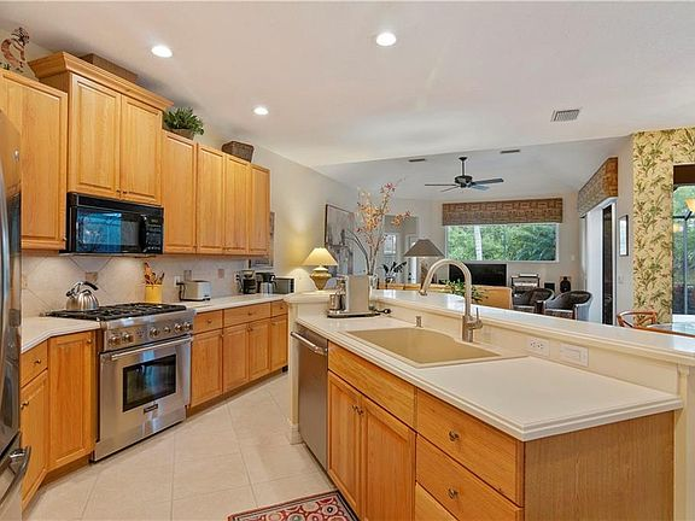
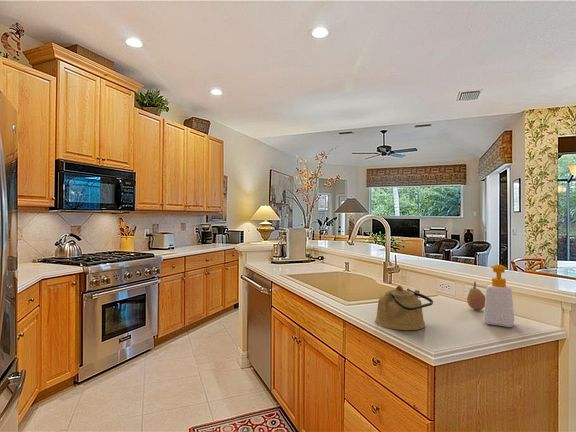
+ soap bottle [482,264,515,328]
+ fruit [466,281,486,311]
+ kettle [374,284,434,331]
